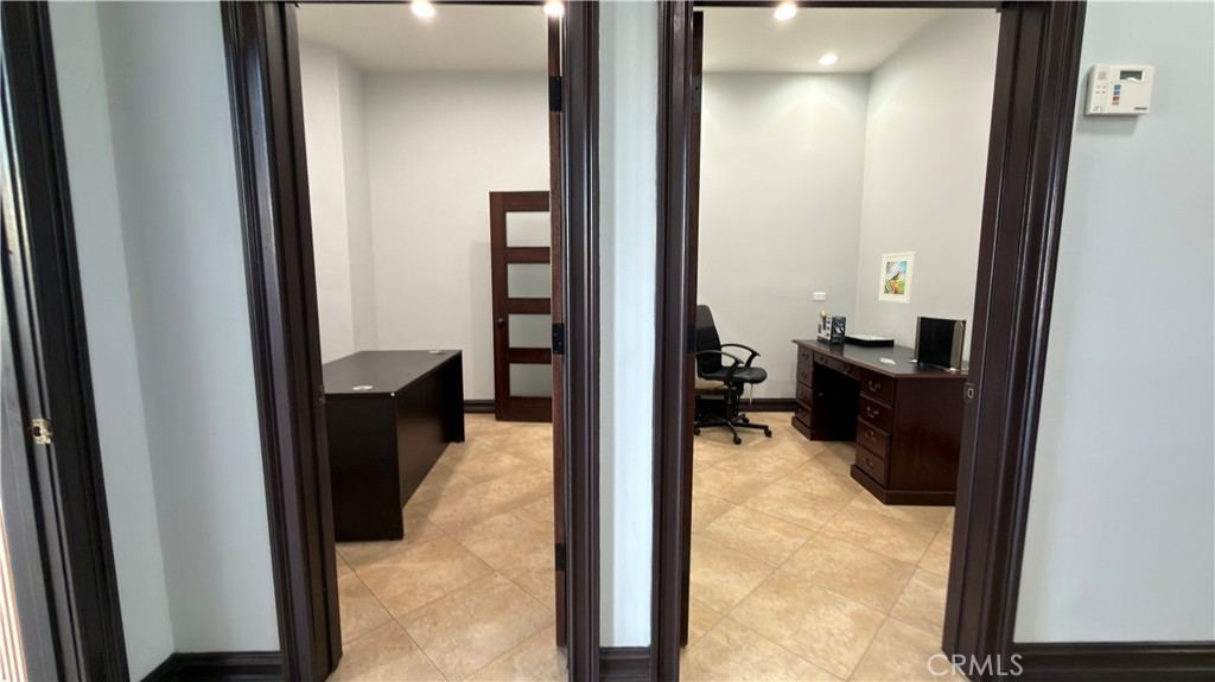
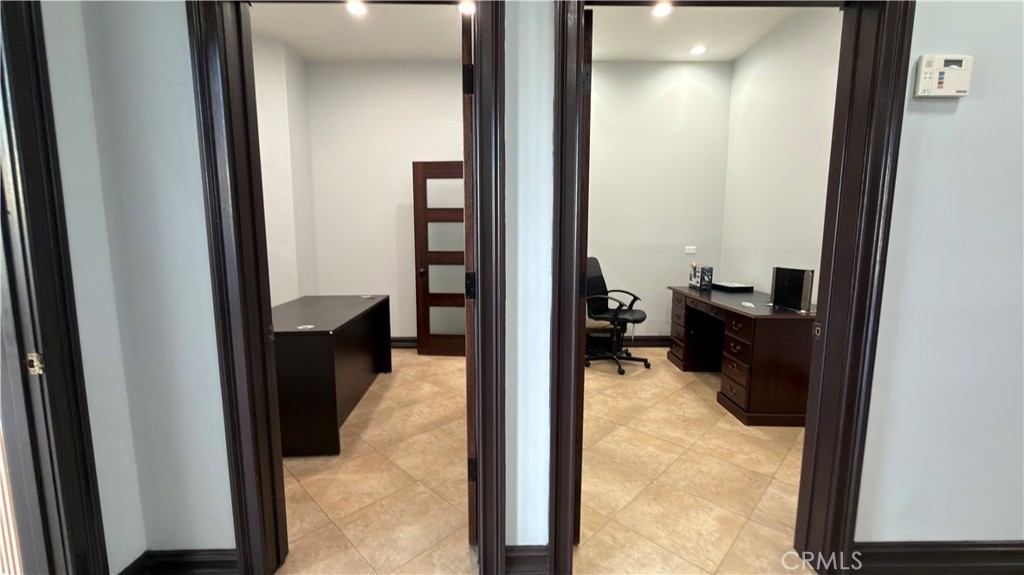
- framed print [877,250,917,305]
